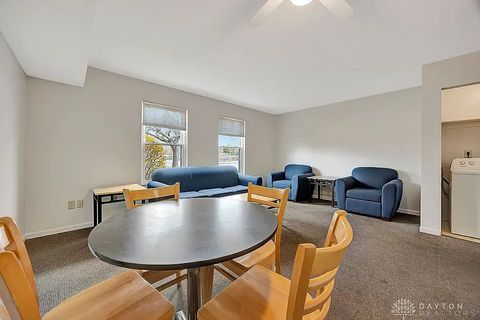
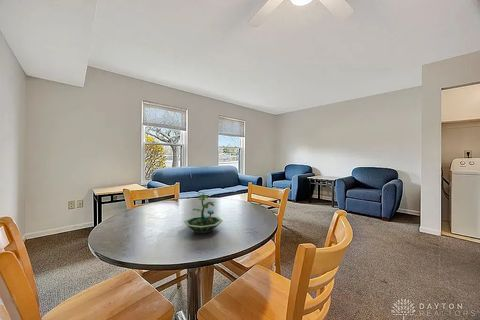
+ terrarium [183,192,224,234]
